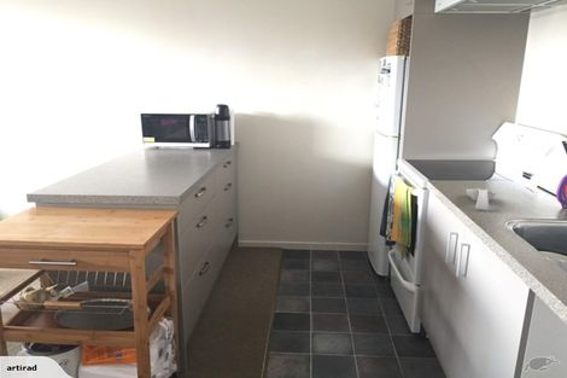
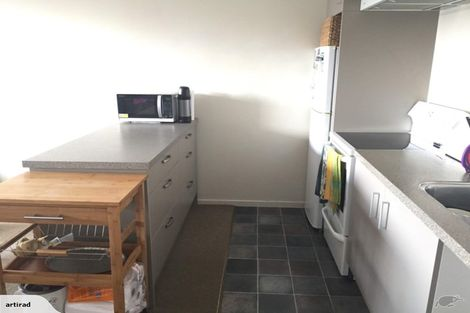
- spoon rest [466,187,497,211]
